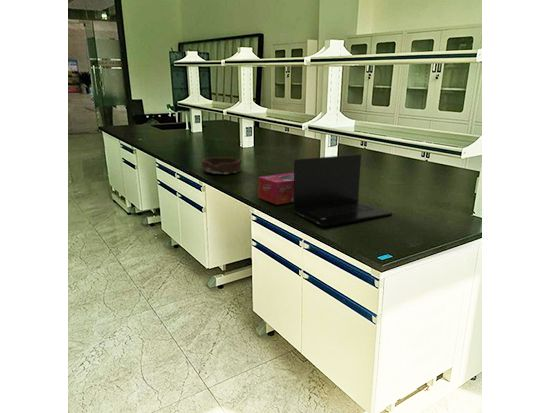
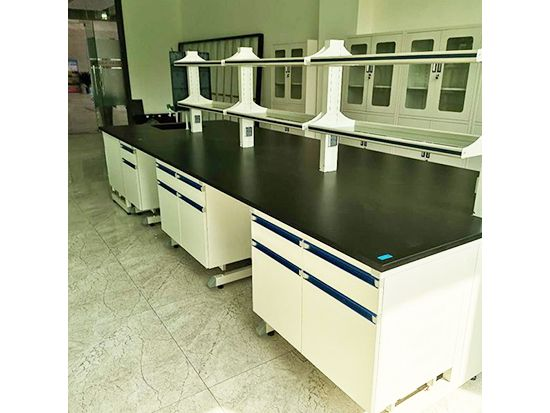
- laptop [292,154,393,227]
- tissue box [257,172,294,206]
- bowl [201,156,243,175]
